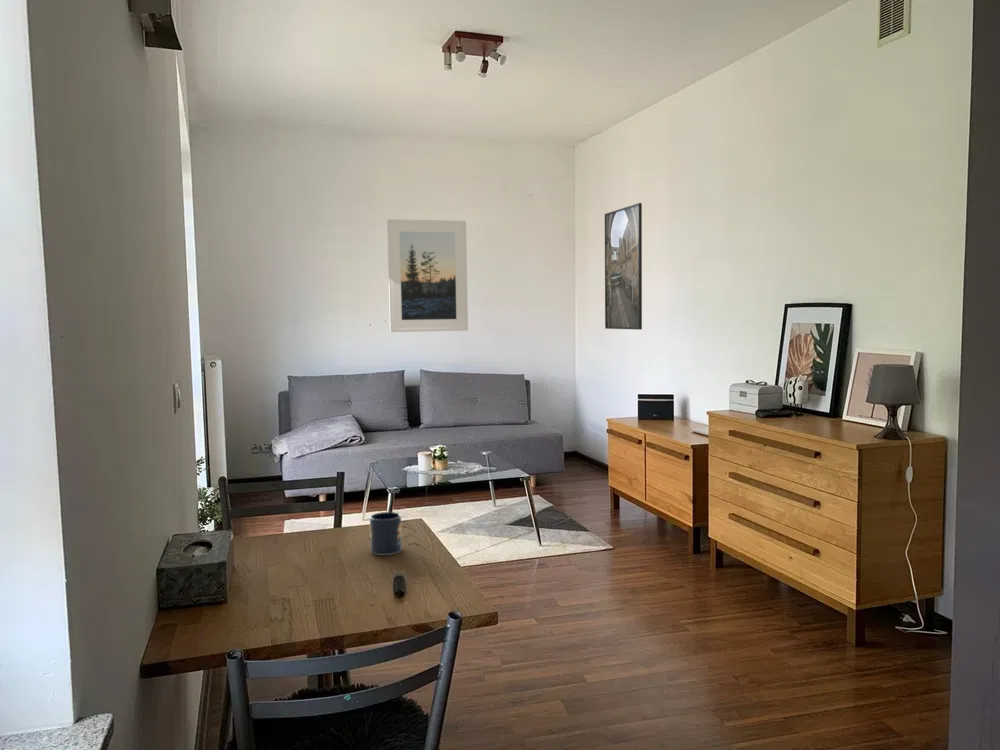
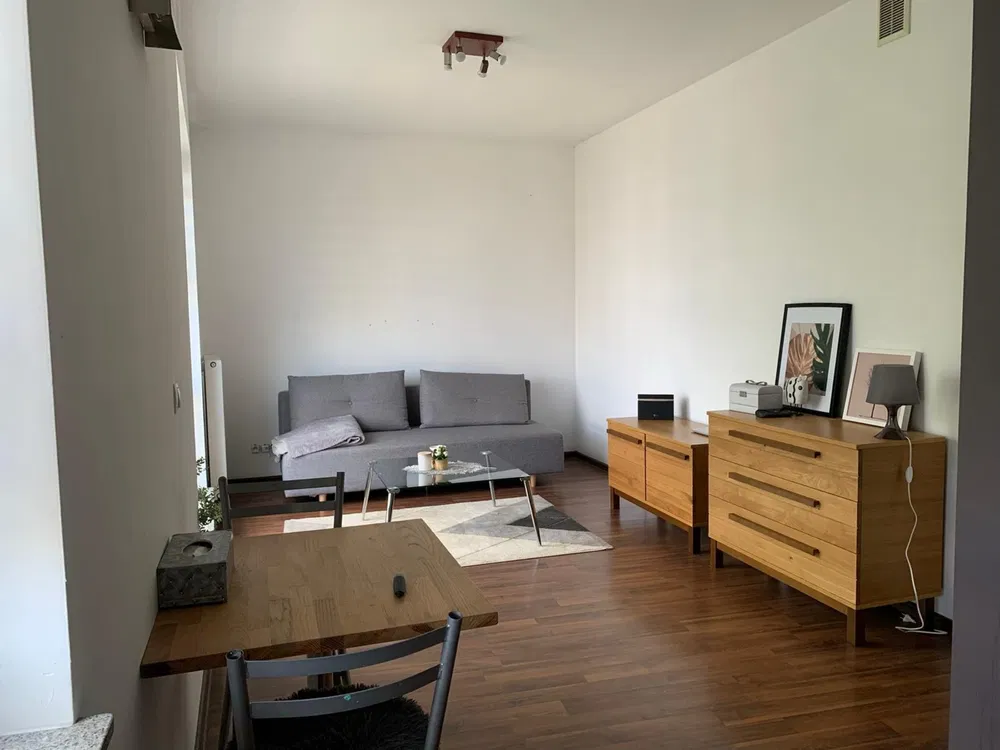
- mug [369,511,403,556]
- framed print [386,218,469,333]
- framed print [604,202,643,331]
